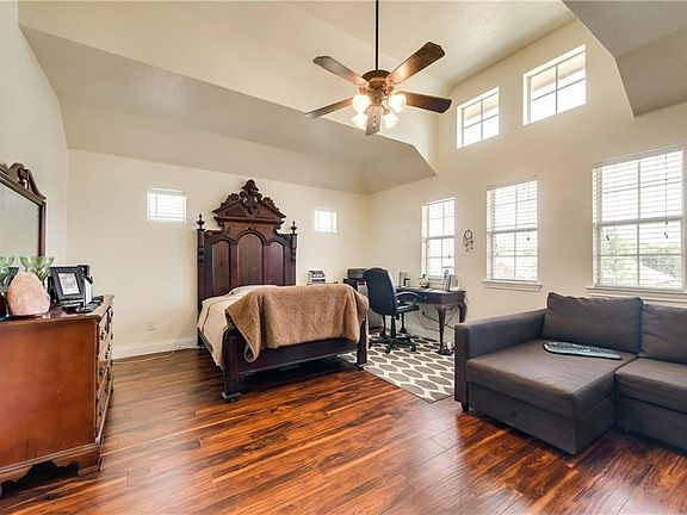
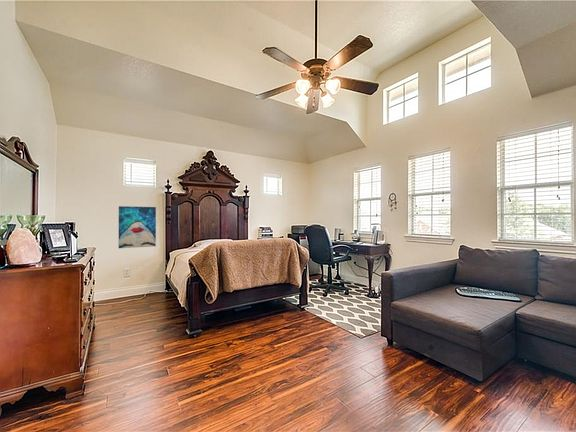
+ wall art [118,205,157,249]
